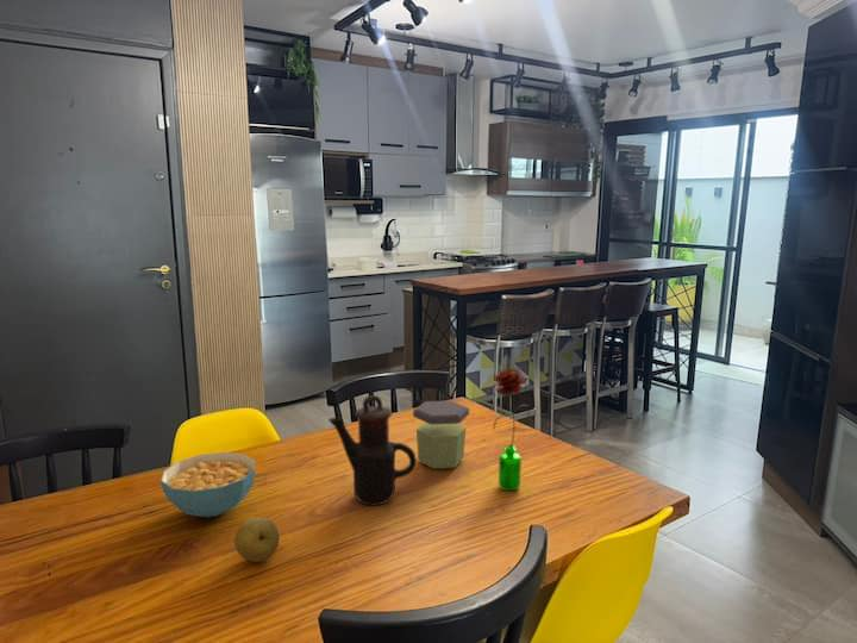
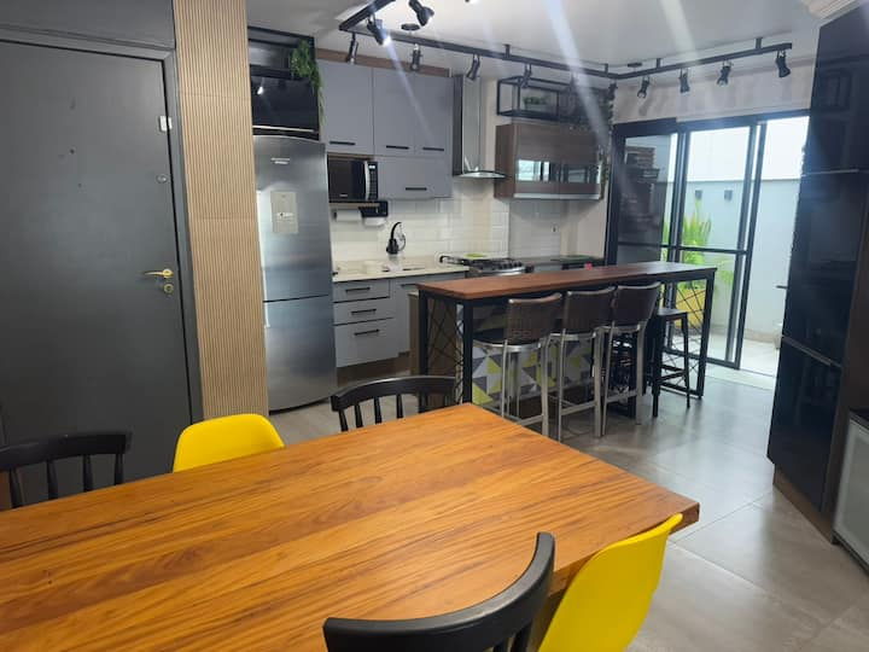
- jar [412,399,470,470]
- cereal bowl [159,451,256,518]
- flower [493,368,531,492]
- fruit [233,517,281,563]
- teapot [327,394,418,506]
